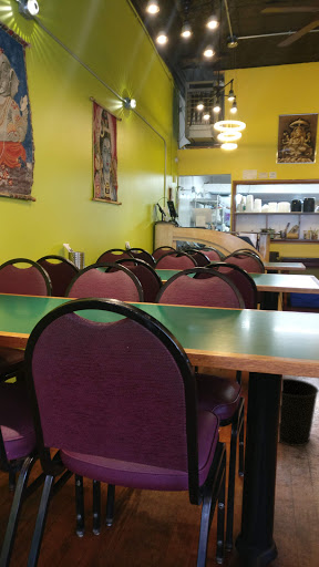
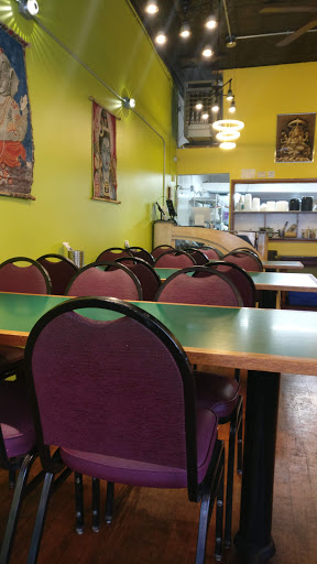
- wastebasket [278,378,319,447]
